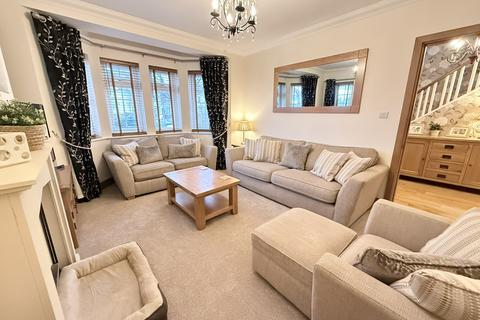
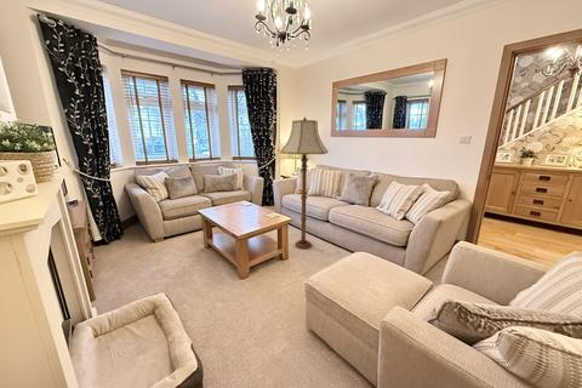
+ floor lamp [279,115,330,250]
